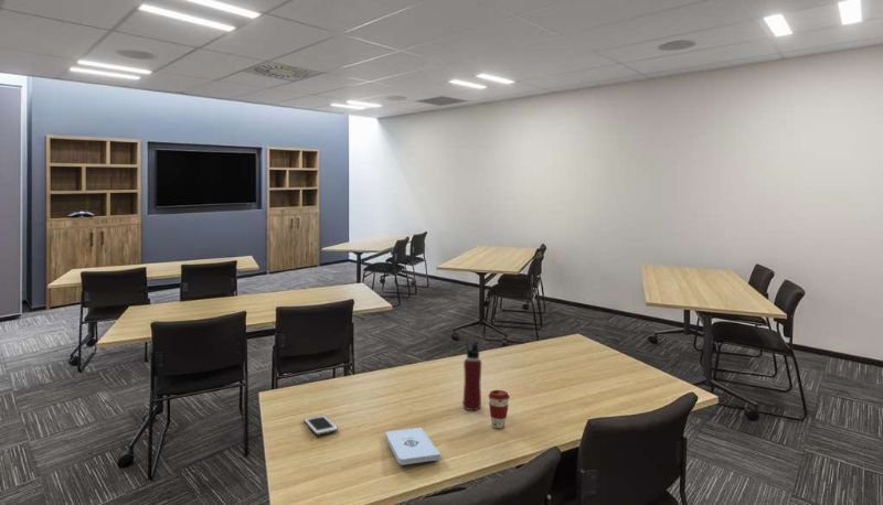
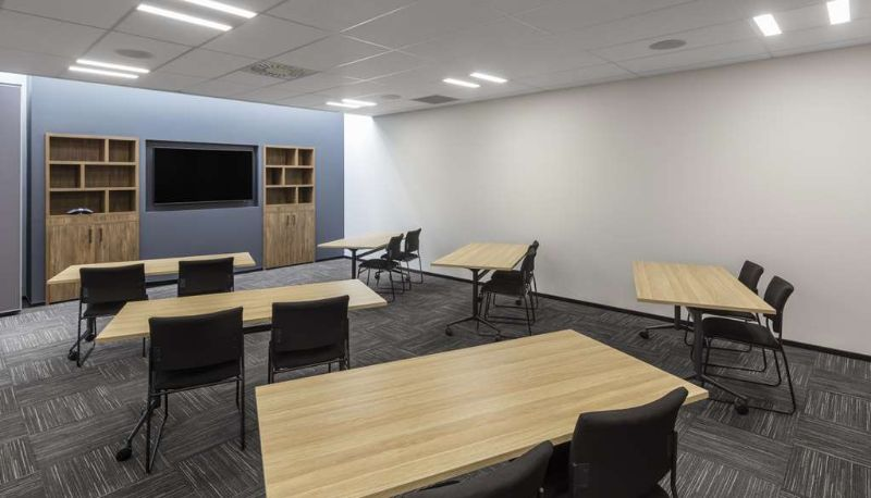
- coffee cup [488,389,511,429]
- cell phone [304,413,339,437]
- notepad [384,427,442,465]
- water bottle [462,341,482,411]
